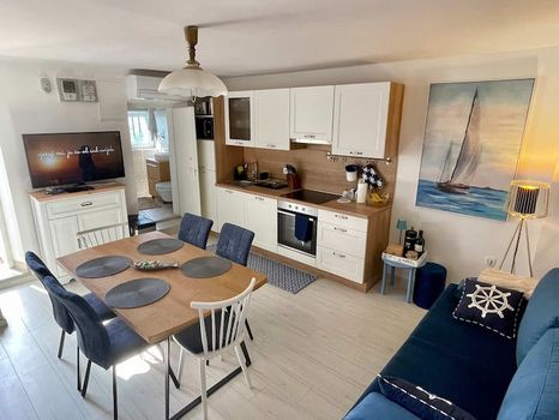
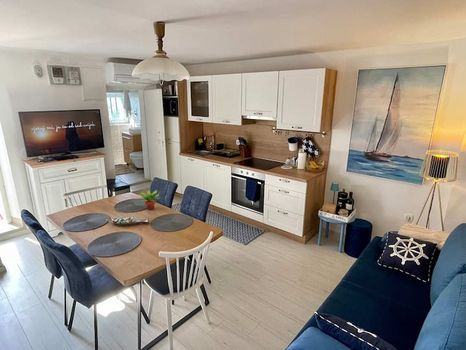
+ succulent plant [137,189,160,211]
